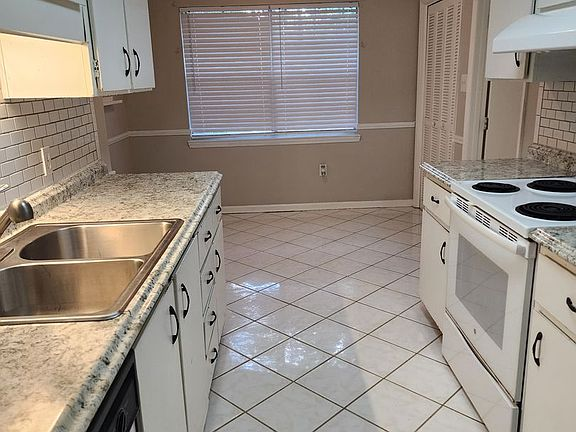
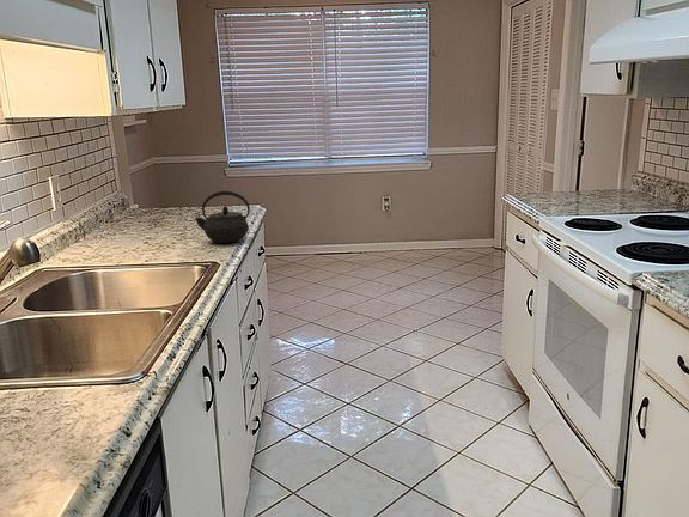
+ kettle [194,190,251,244]
